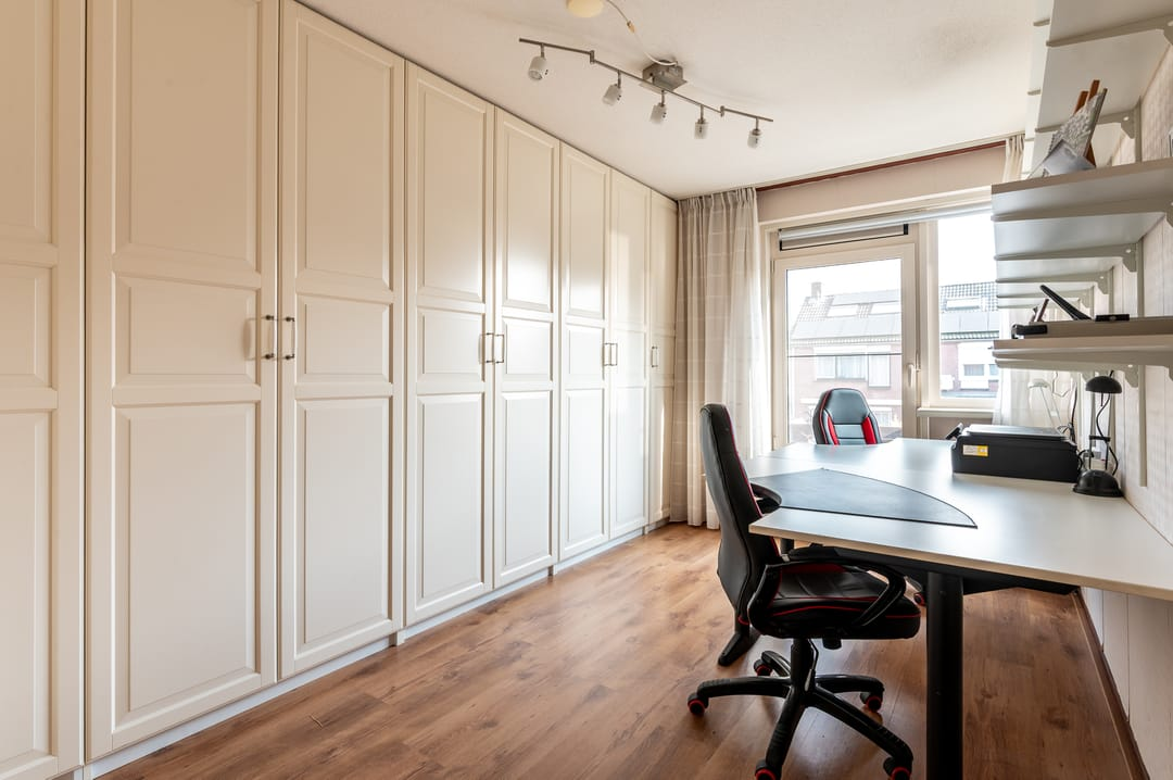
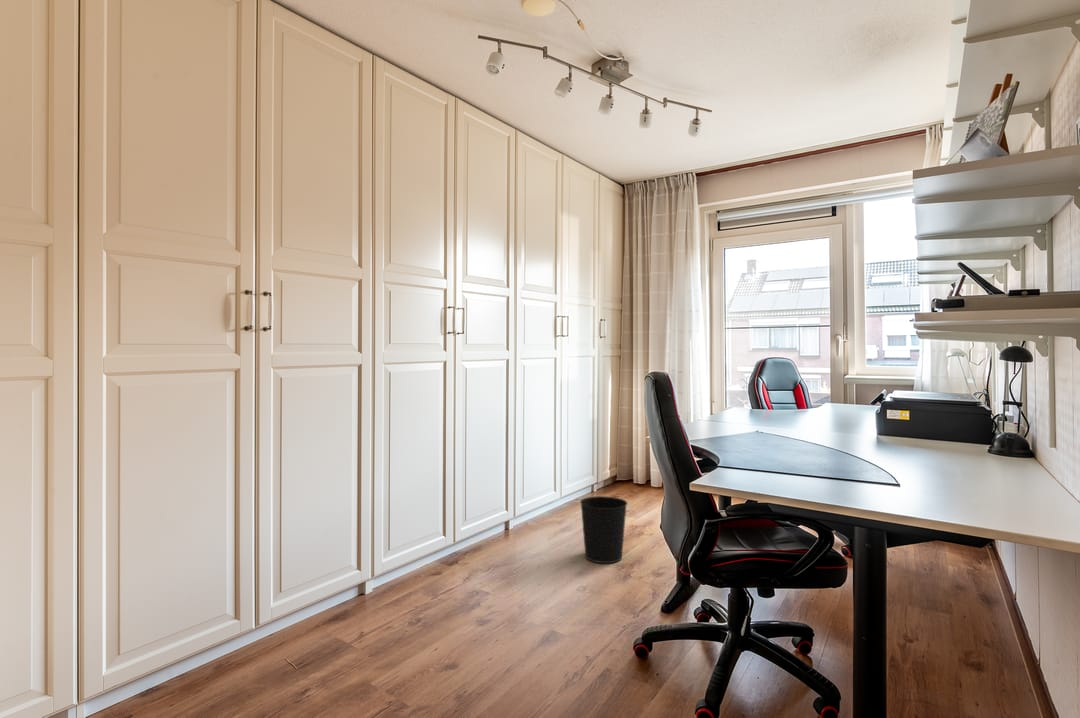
+ wastebasket [579,495,629,564]
